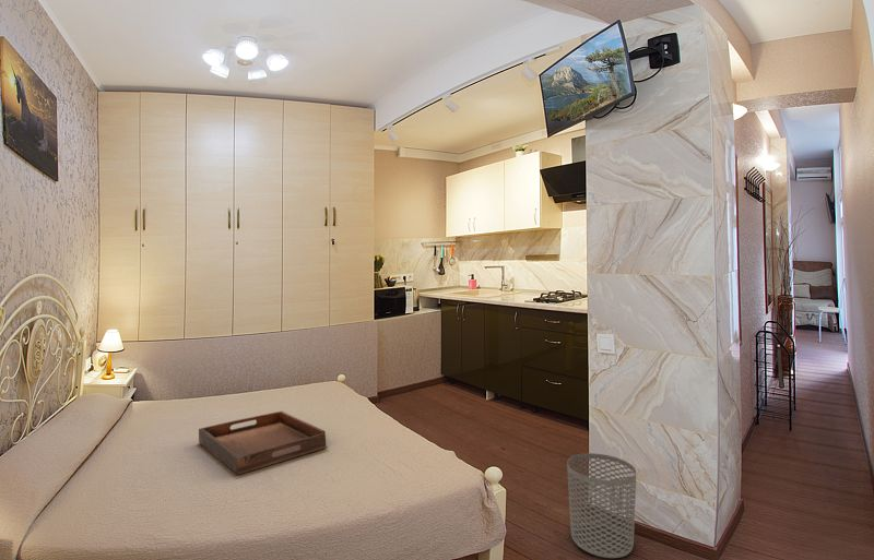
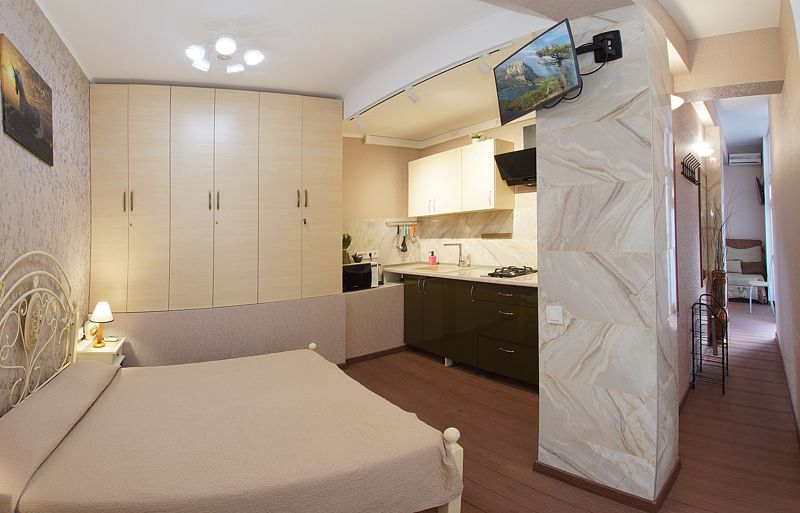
- serving tray [198,410,327,476]
- waste bin [566,452,637,559]
